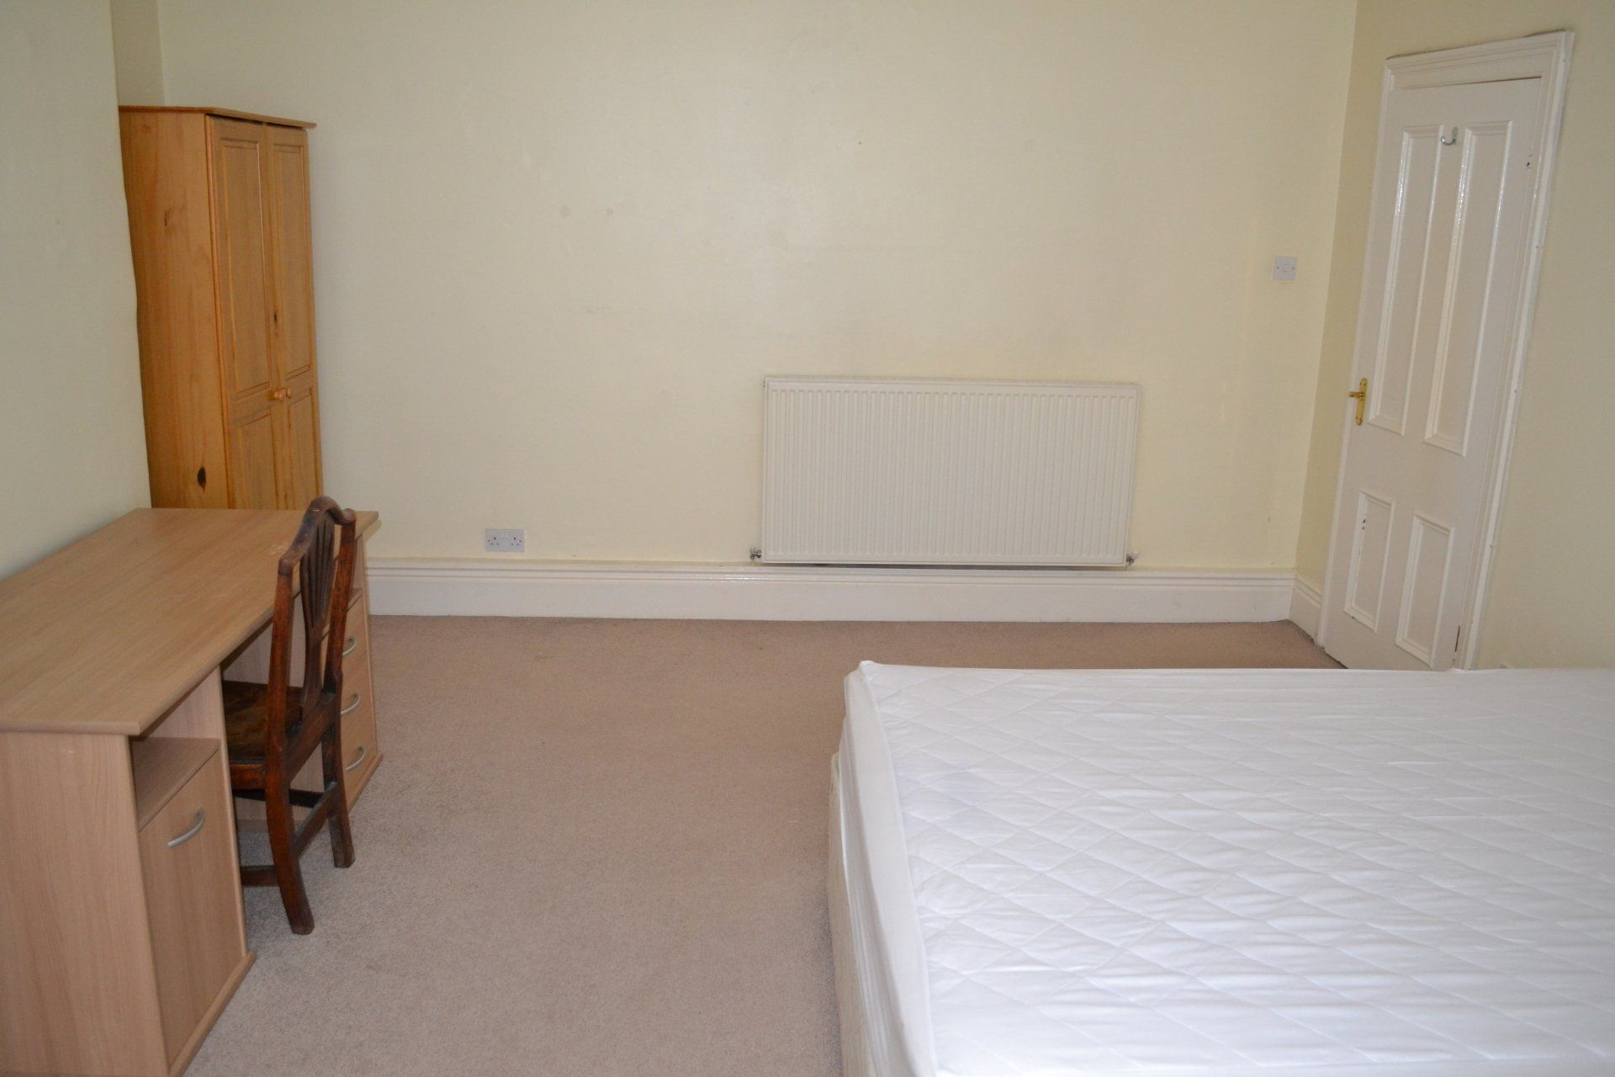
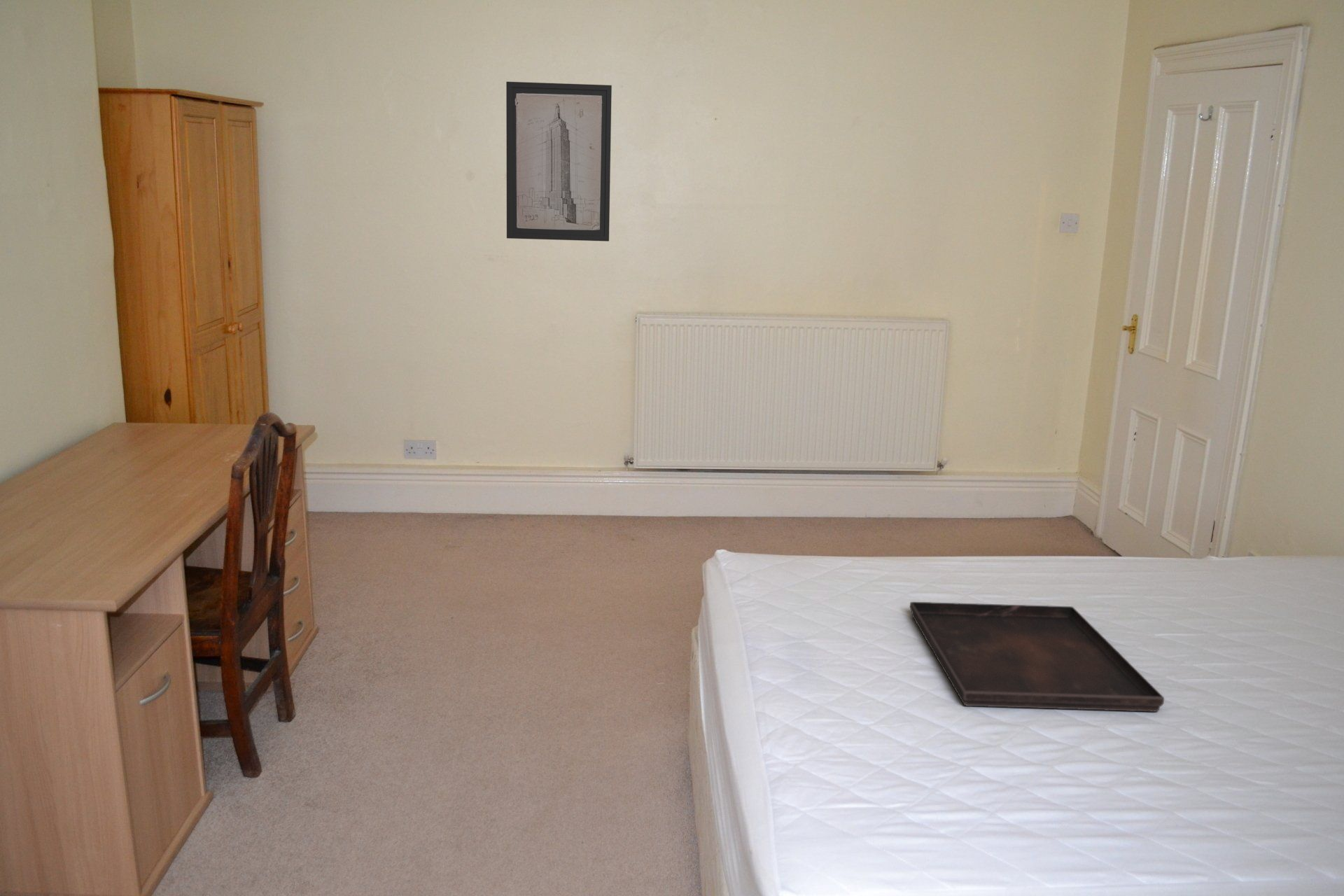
+ wall art [505,81,612,242]
+ serving tray [909,601,1165,713]
